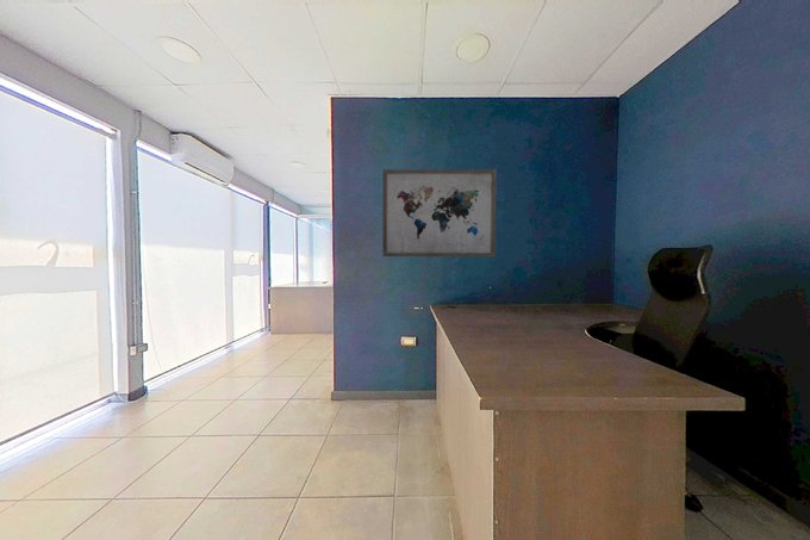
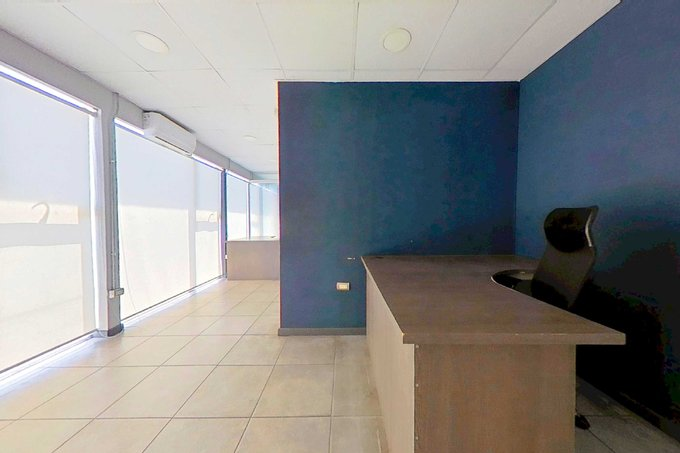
- wall art [381,168,498,257]
